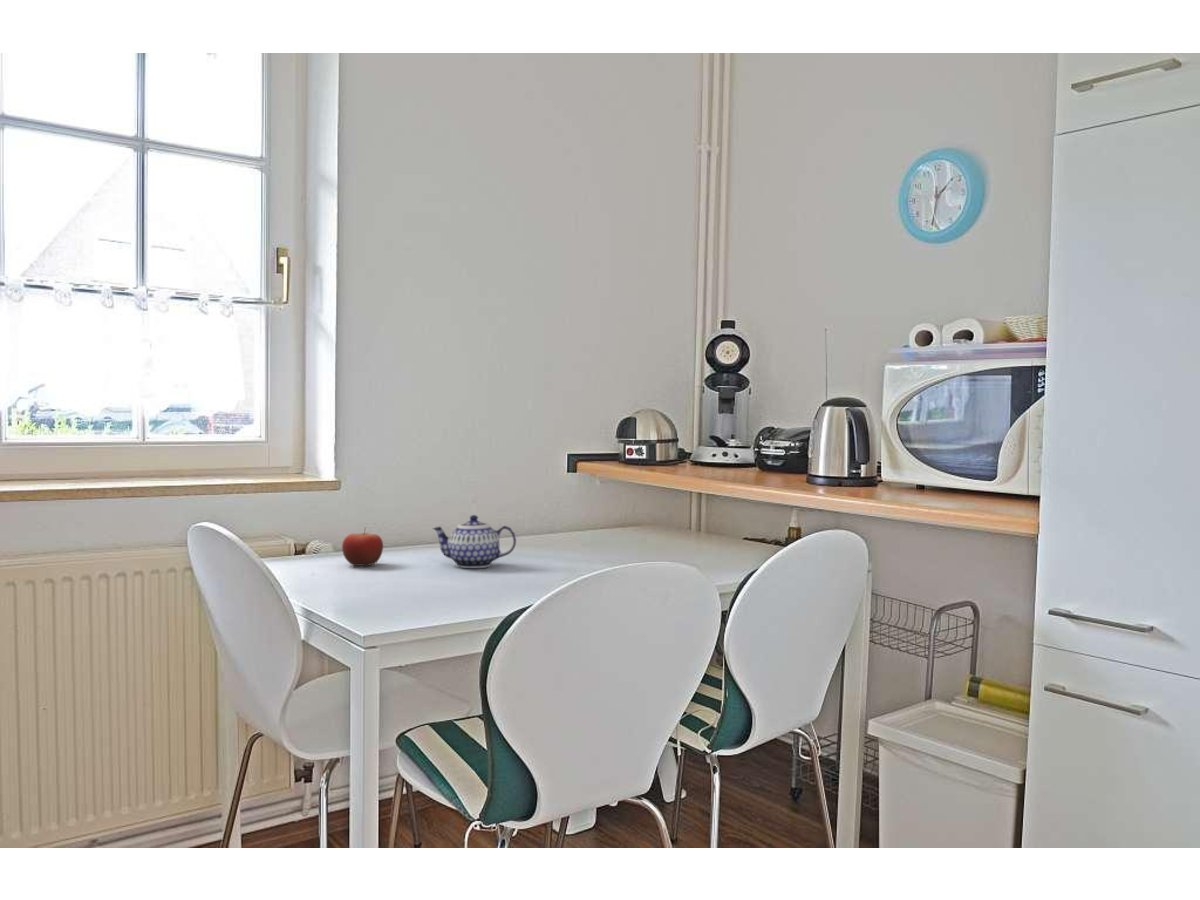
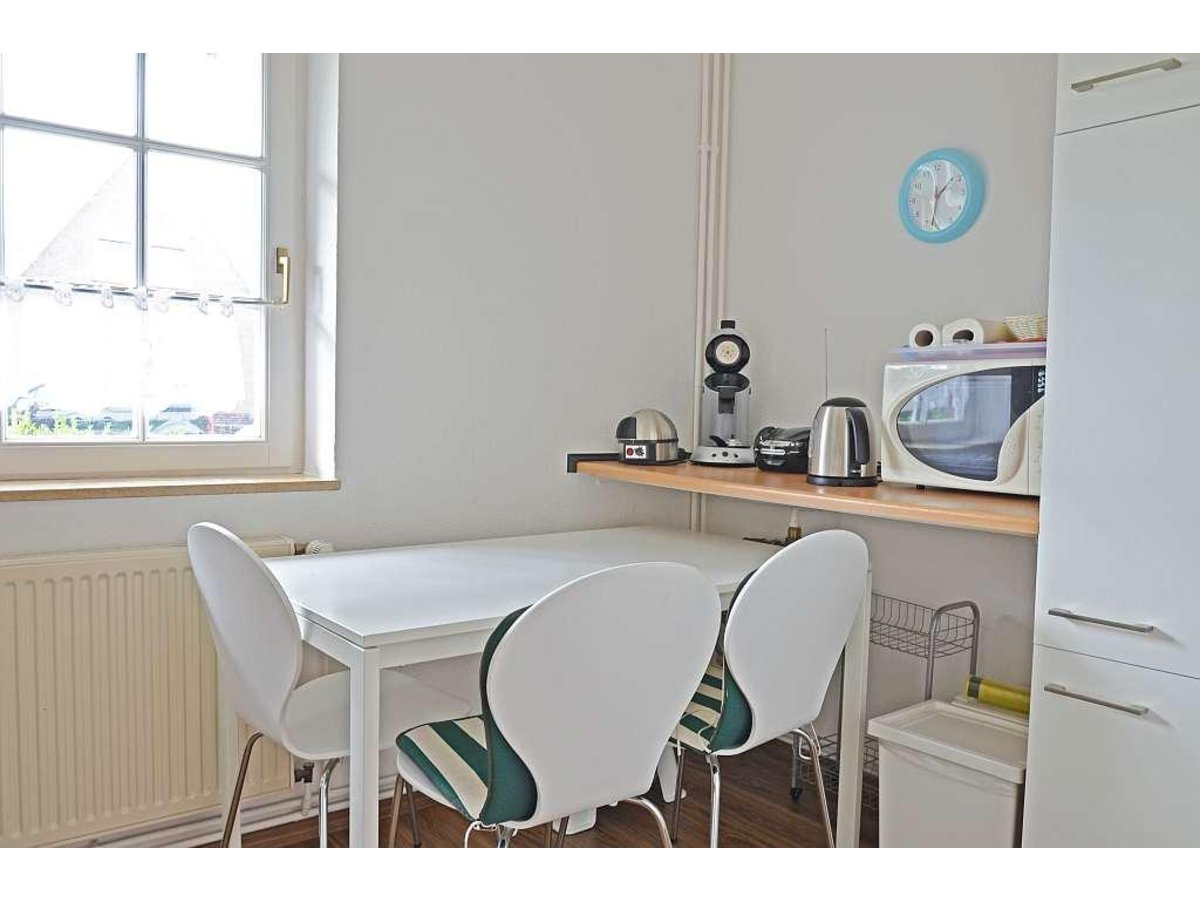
- teapot [432,514,517,569]
- fruit [341,526,384,567]
